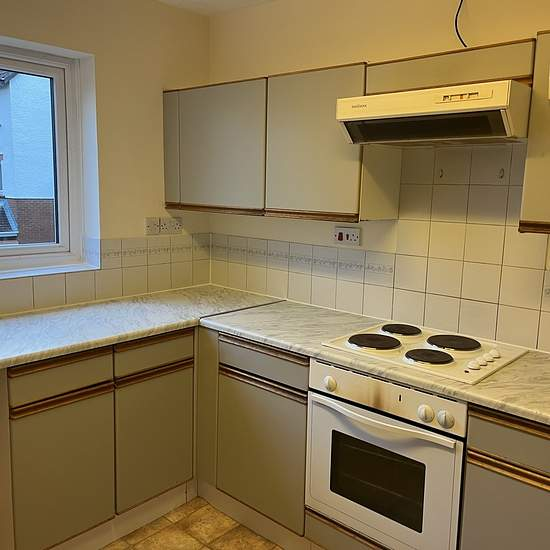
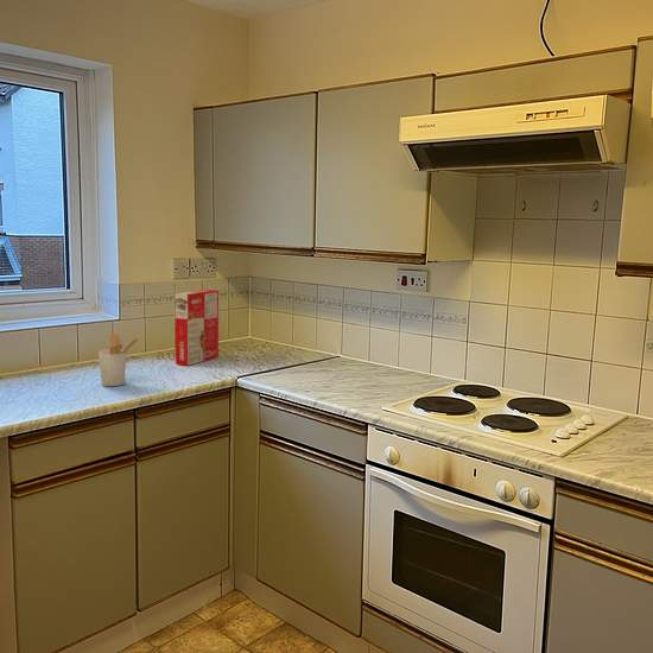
+ utensil holder [97,332,141,387]
+ cereal box [175,289,220,367]
